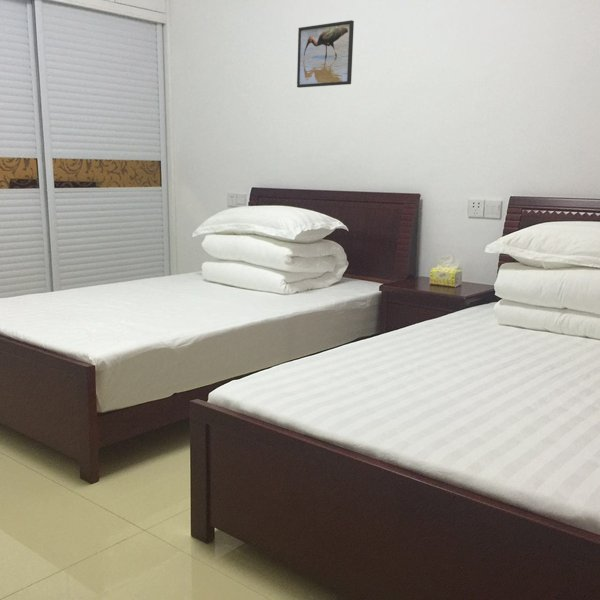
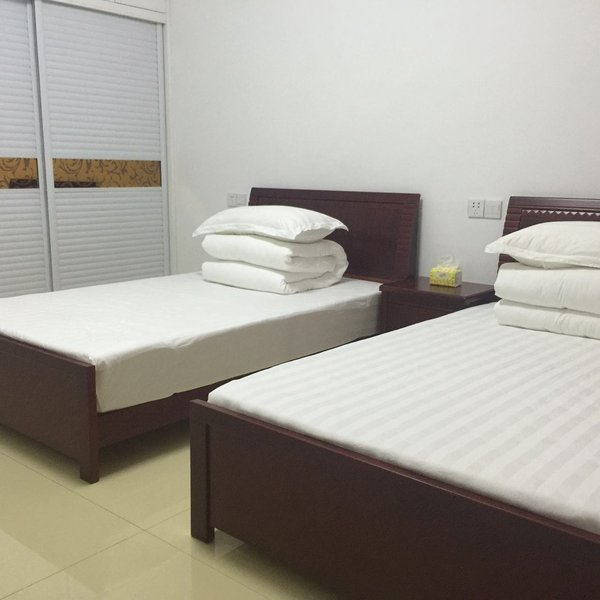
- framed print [296,19,355,89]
